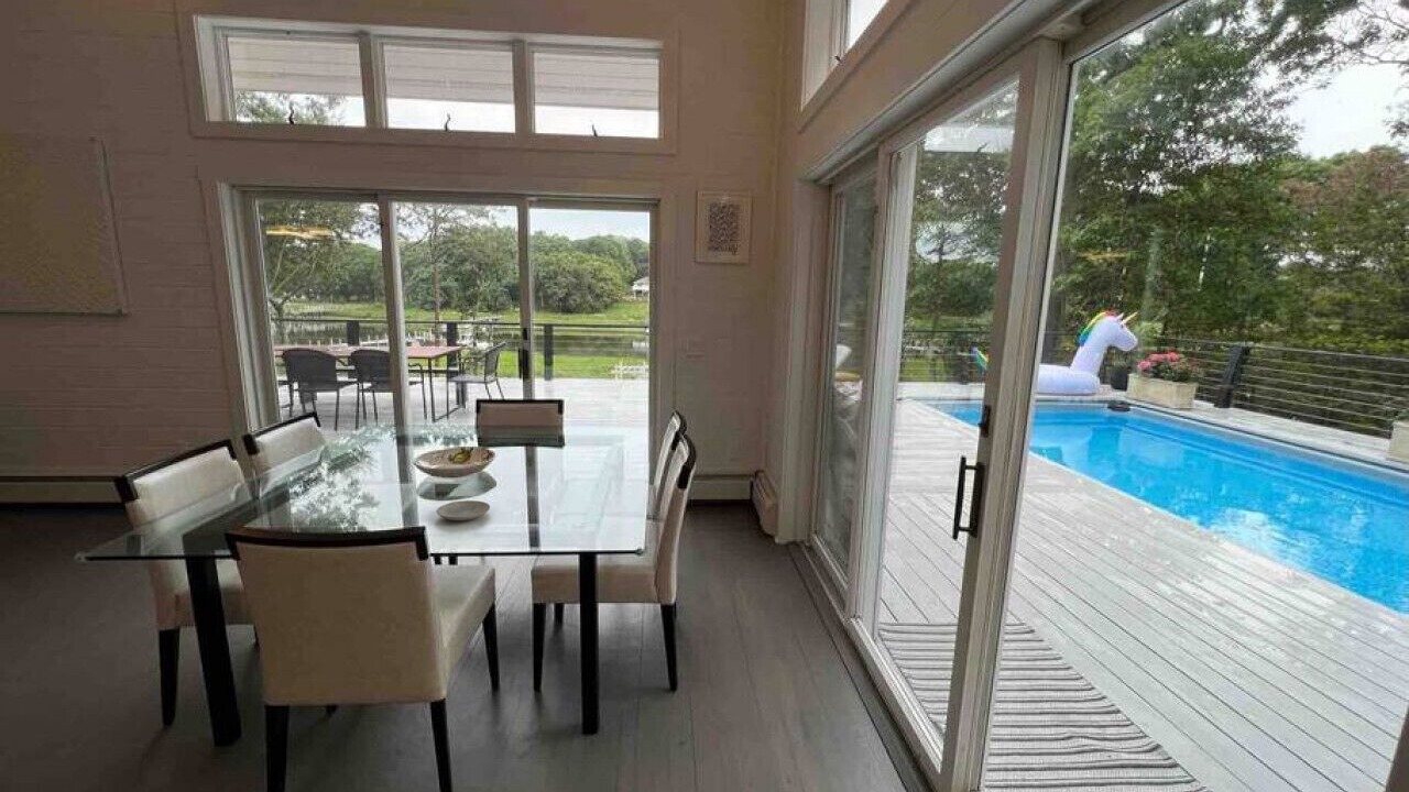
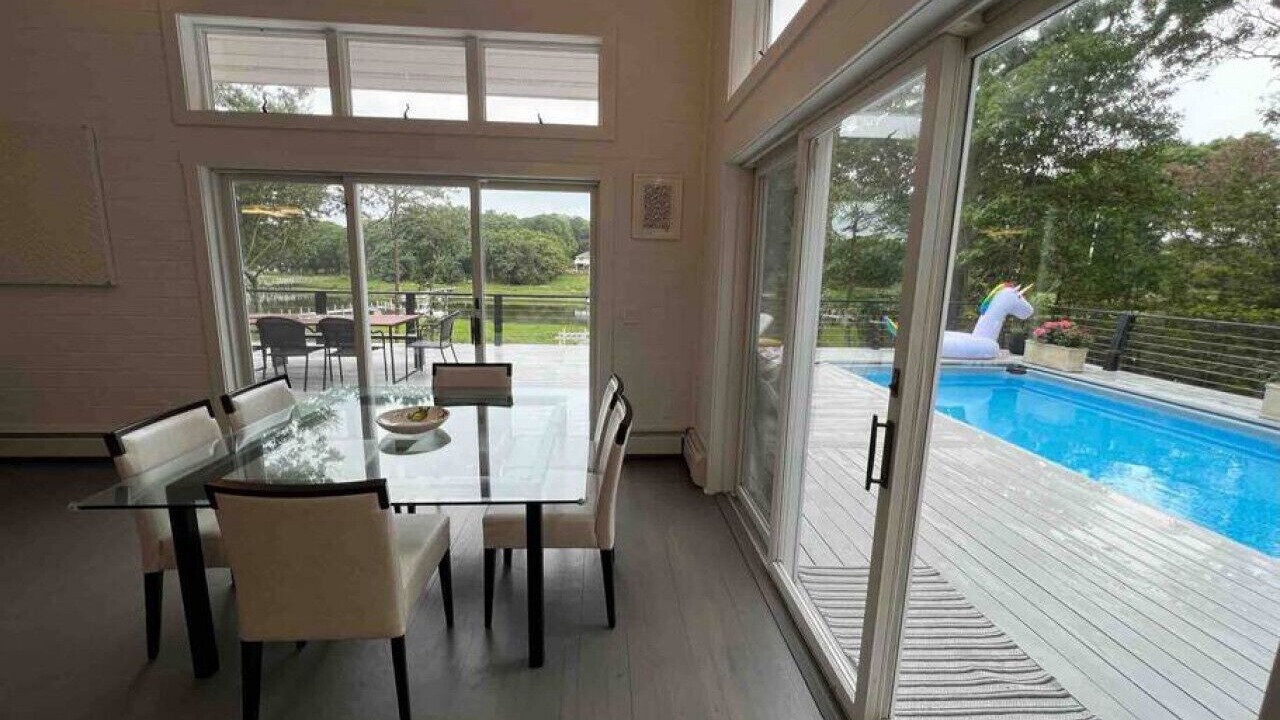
- plate [436,499,491,521]
